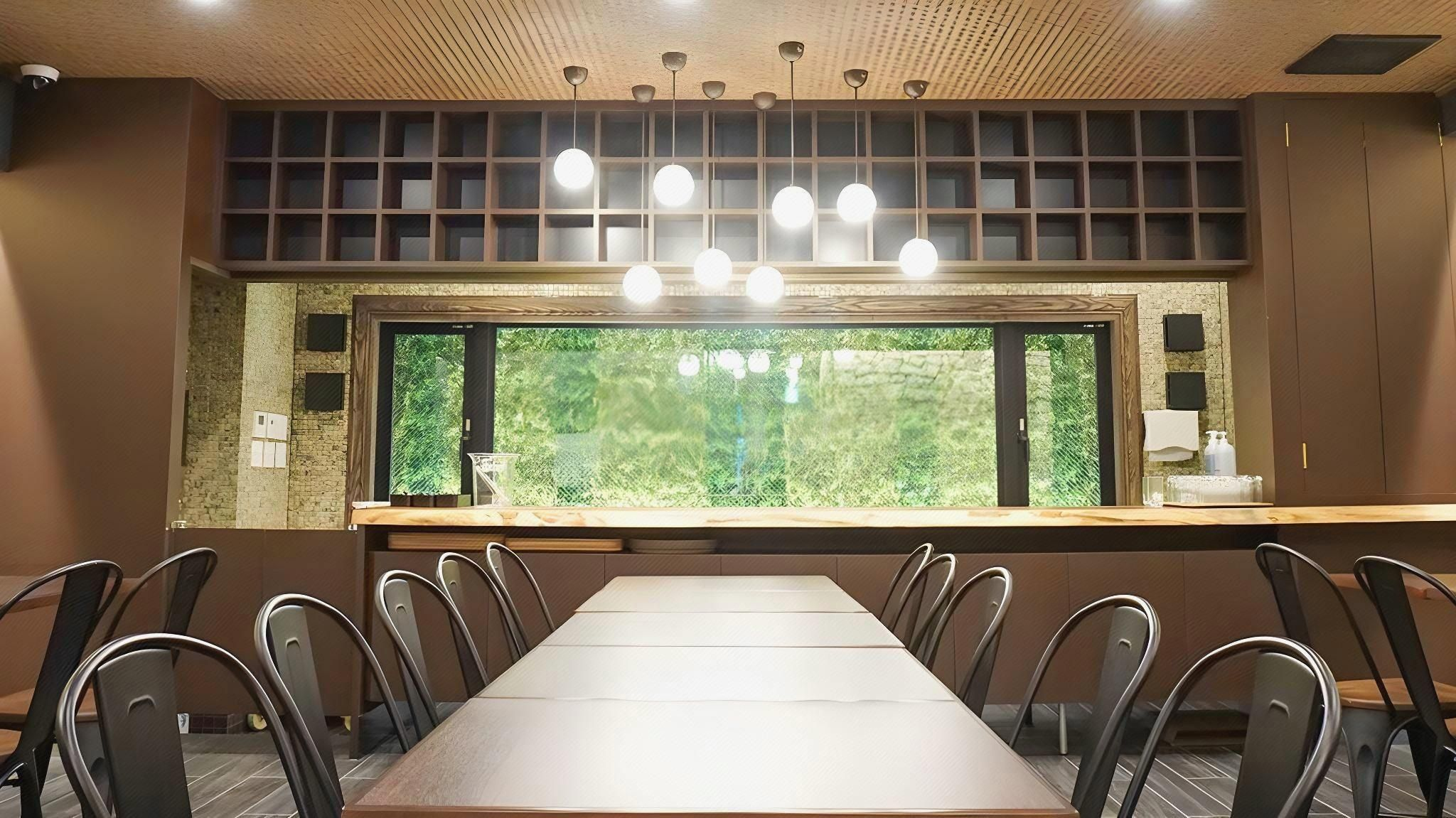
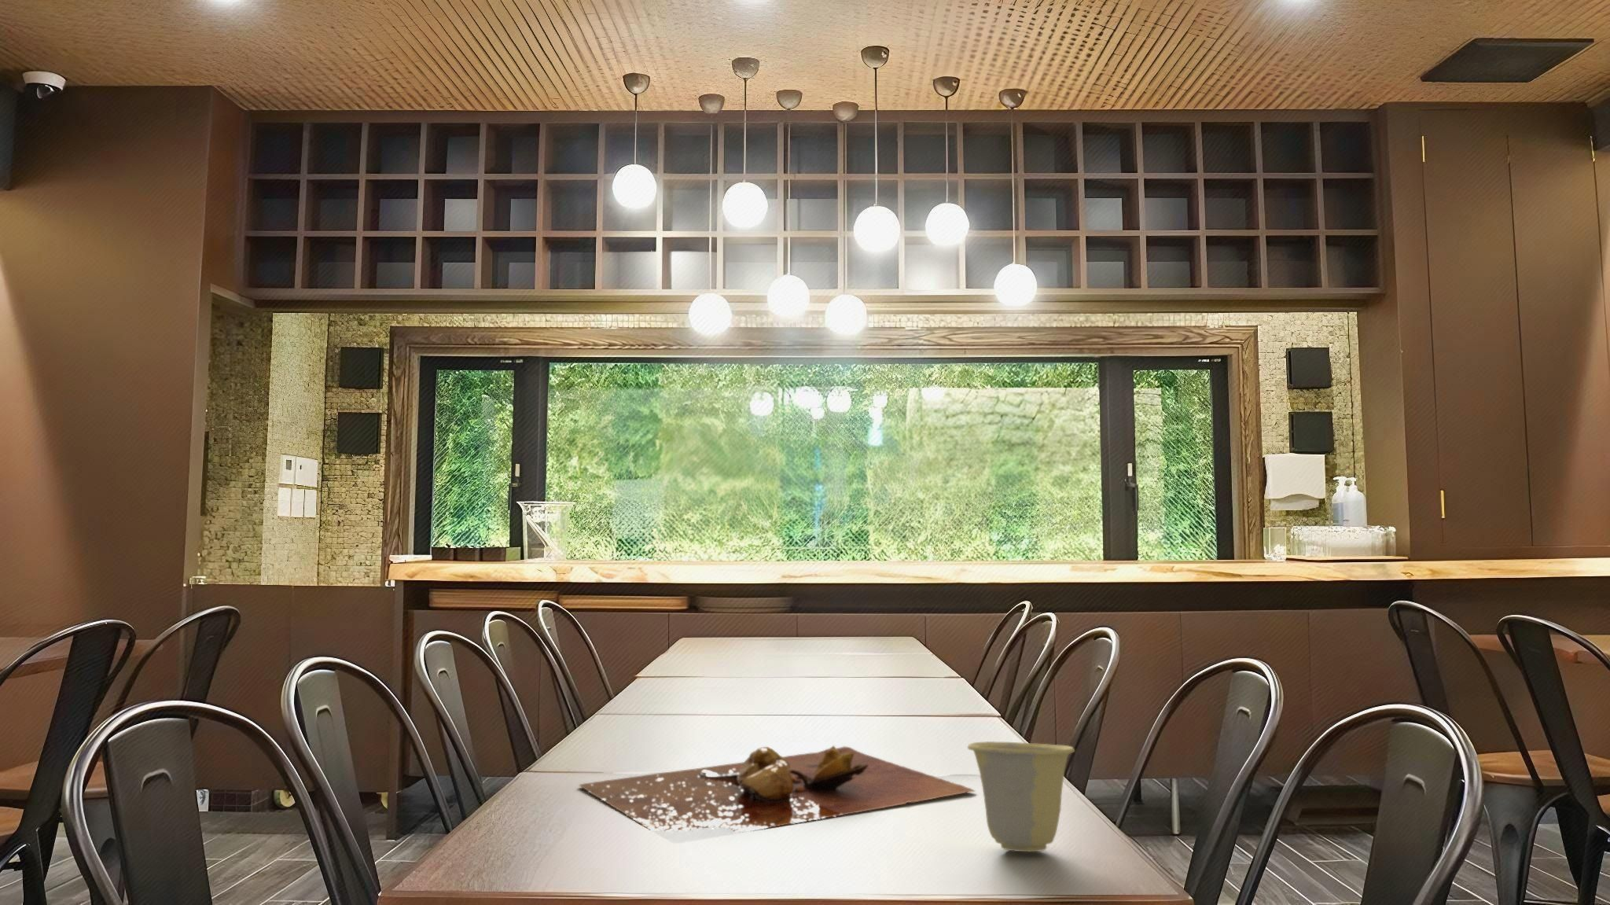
+ cutting board [578,745,976,833]
+ cup [966,740,1076,852]
